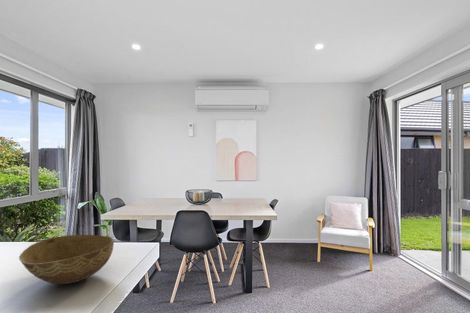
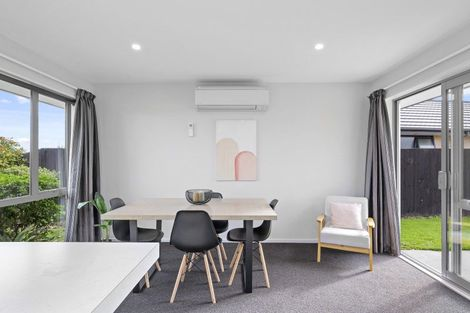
- bowl [18,234,115,285]
